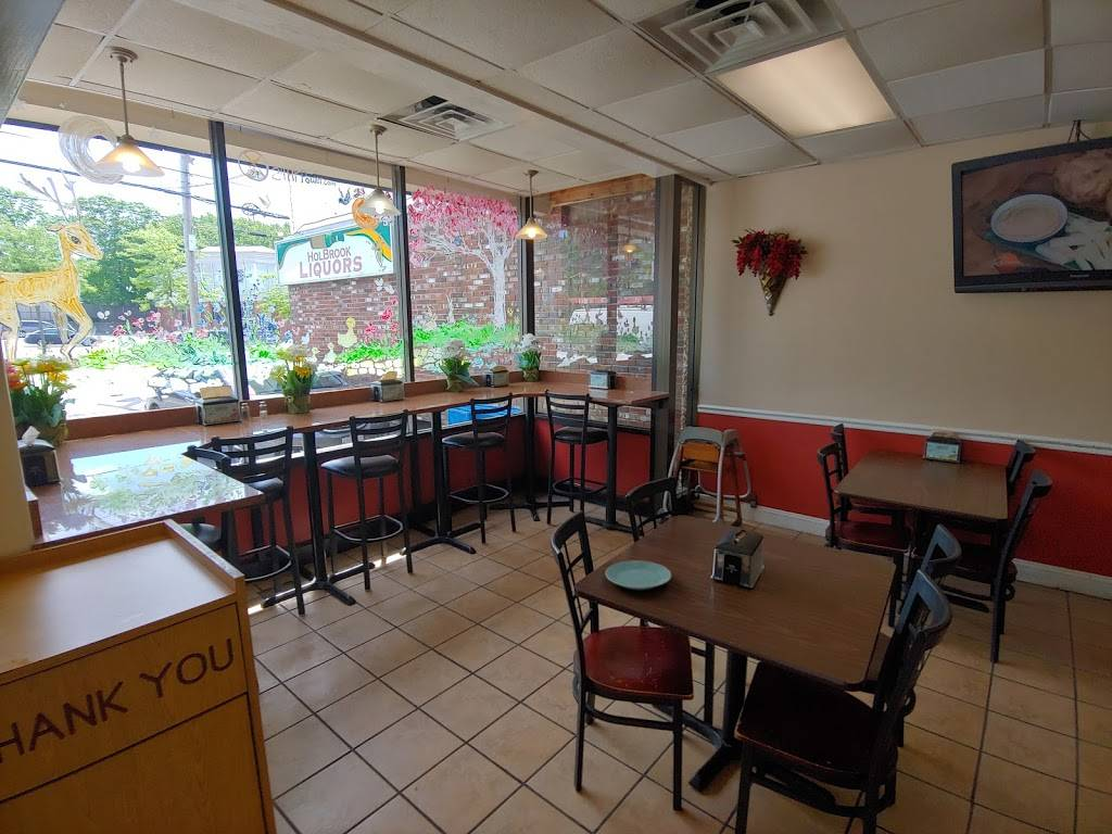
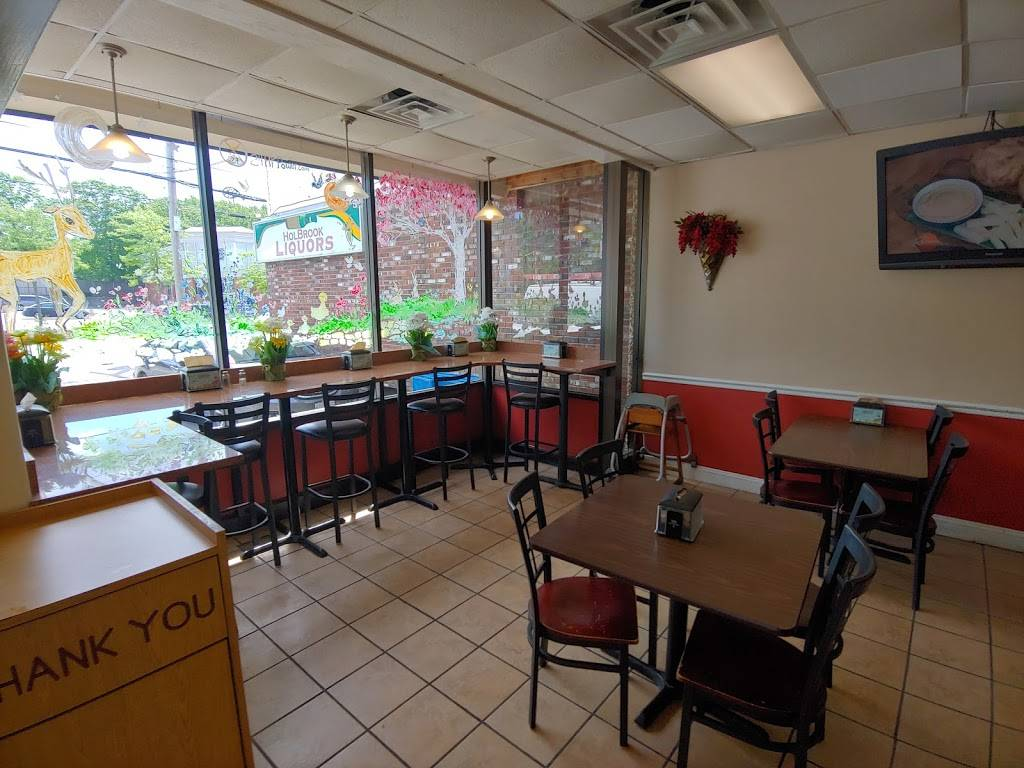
- plate [605,559,672,591]
